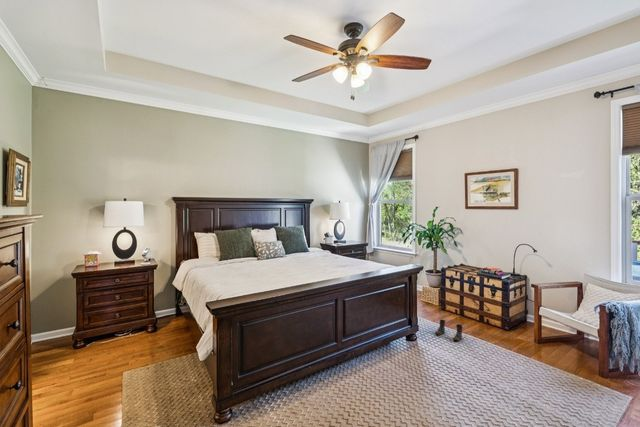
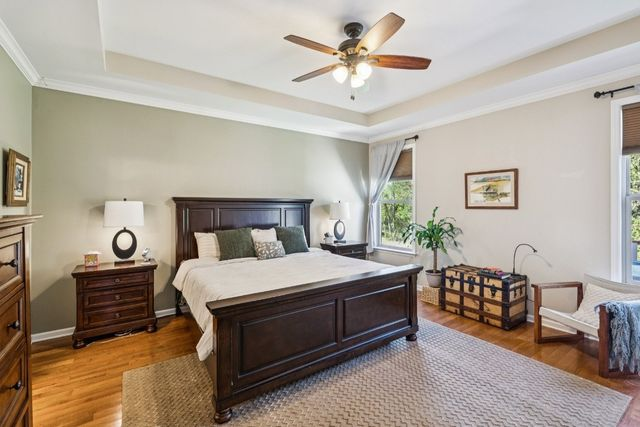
- boots [434,319,464,342]
